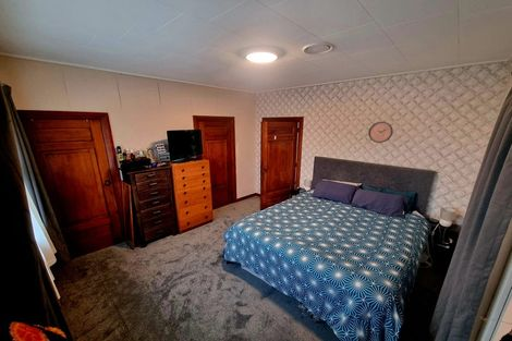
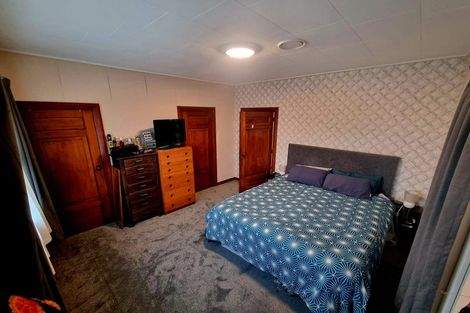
- clock [367,121,394,144]
